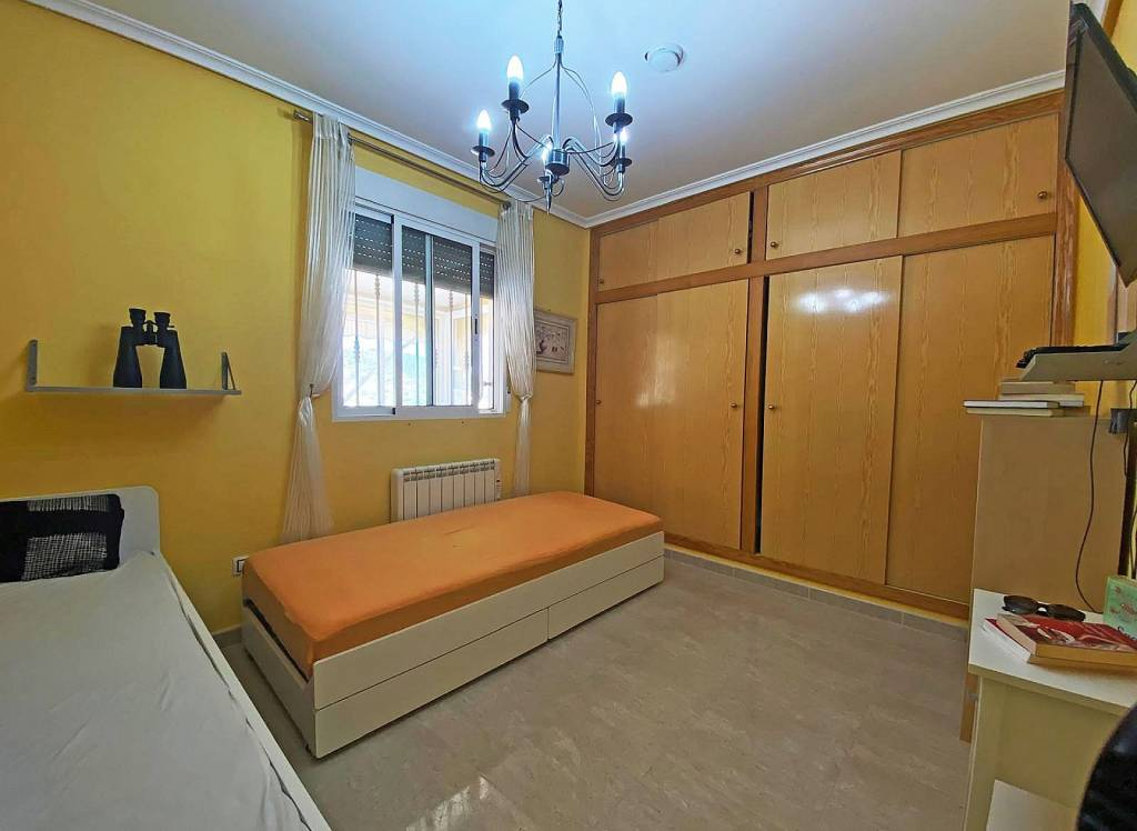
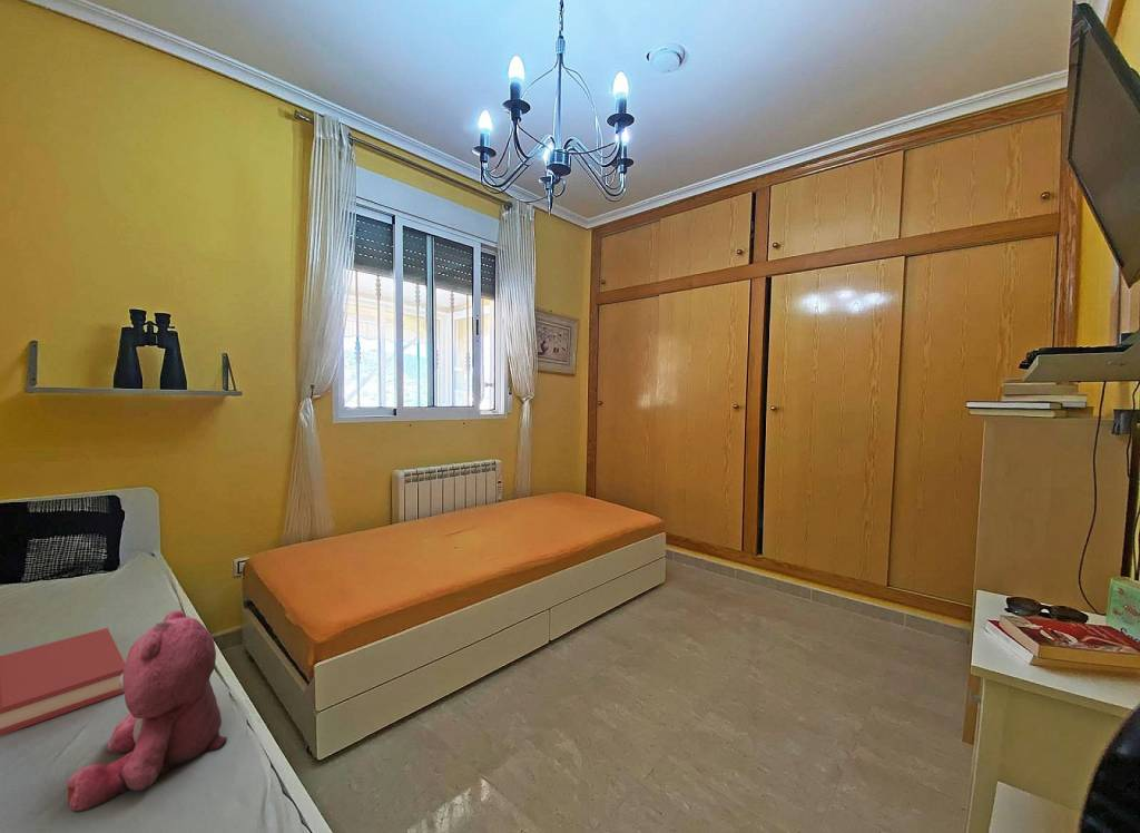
+ hardback book [0,627,126,736]
+ teddy bear [67,609,228,814]
